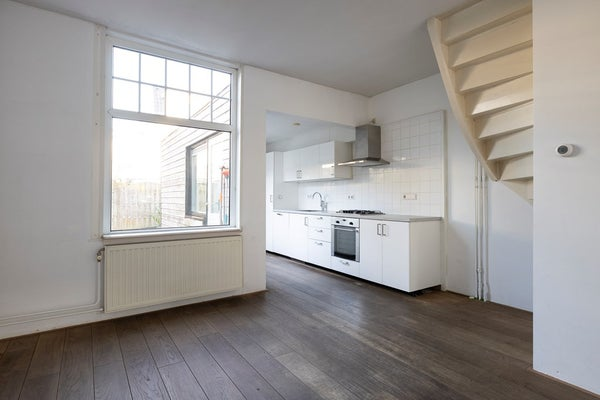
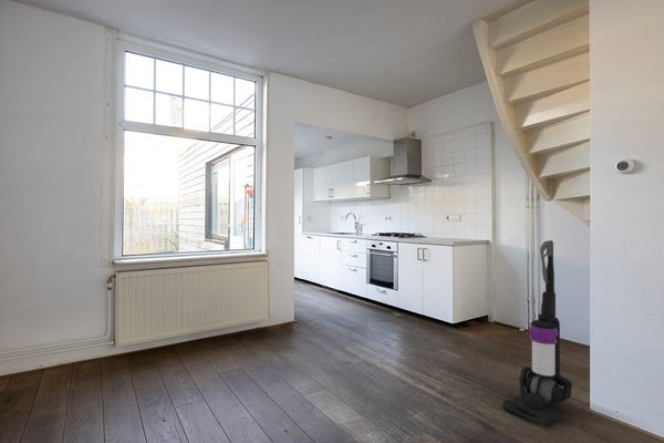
+ vacuum cleaner [501,239,573,430]
